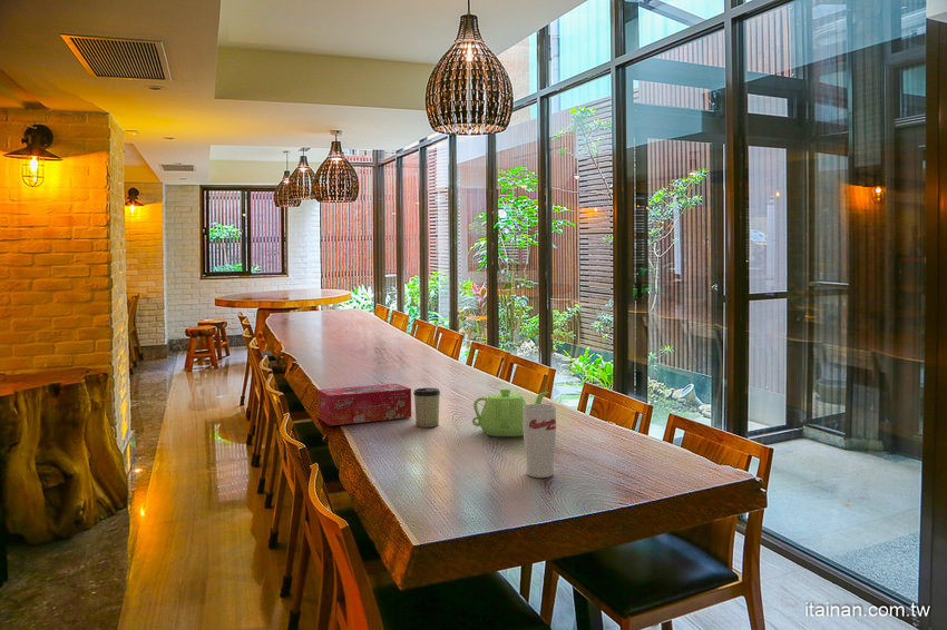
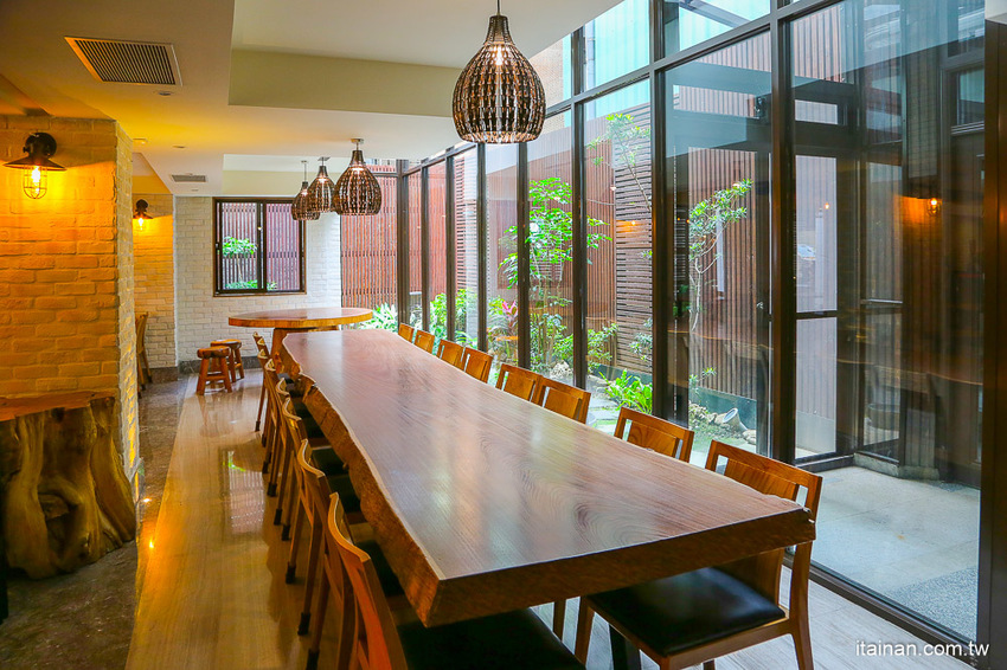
- cup [412,386,441,429]
- cup [523,403,557,479]
- tissue box [316,383,412,426]
- teapot [471,387,550,437]
